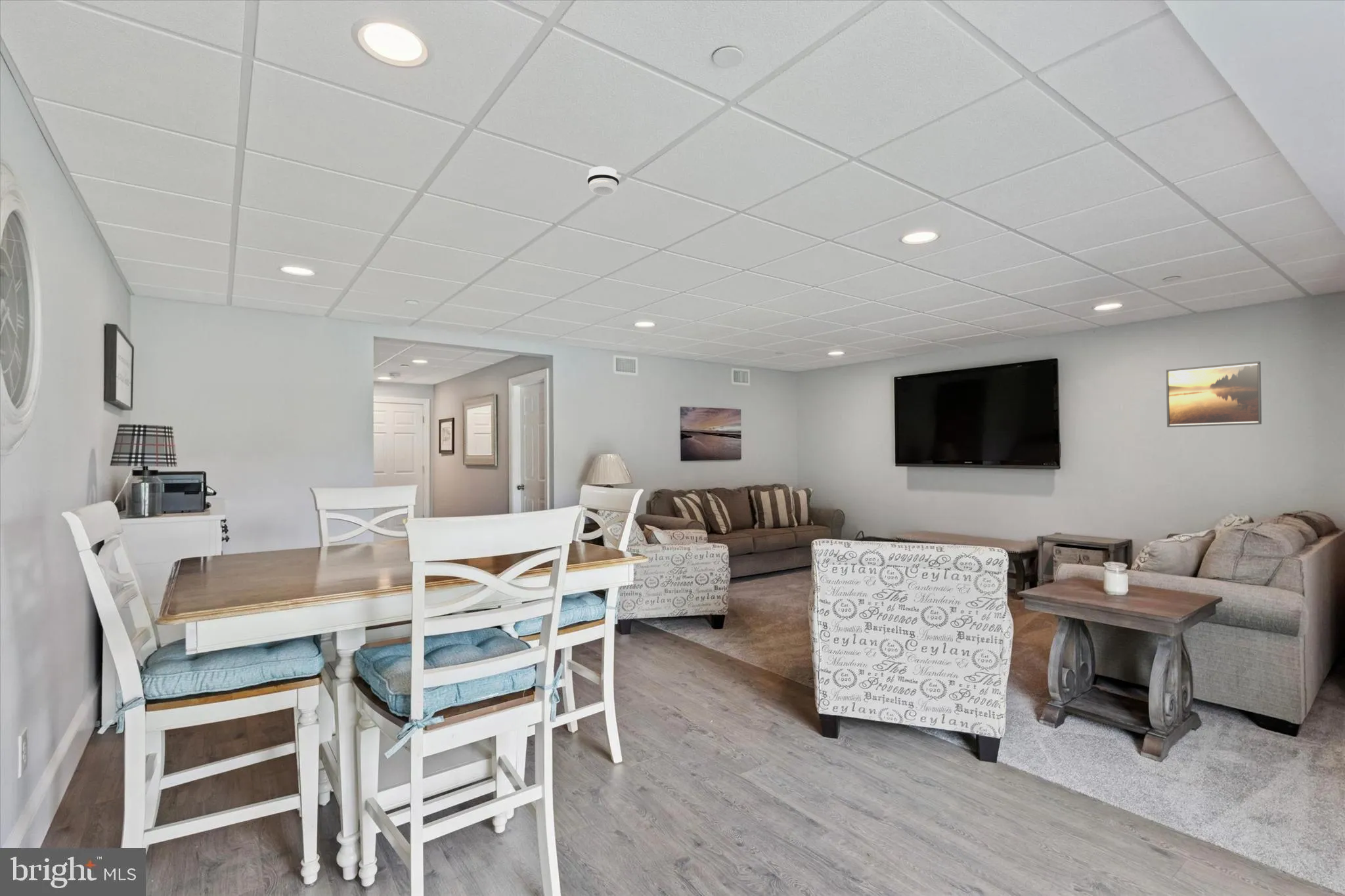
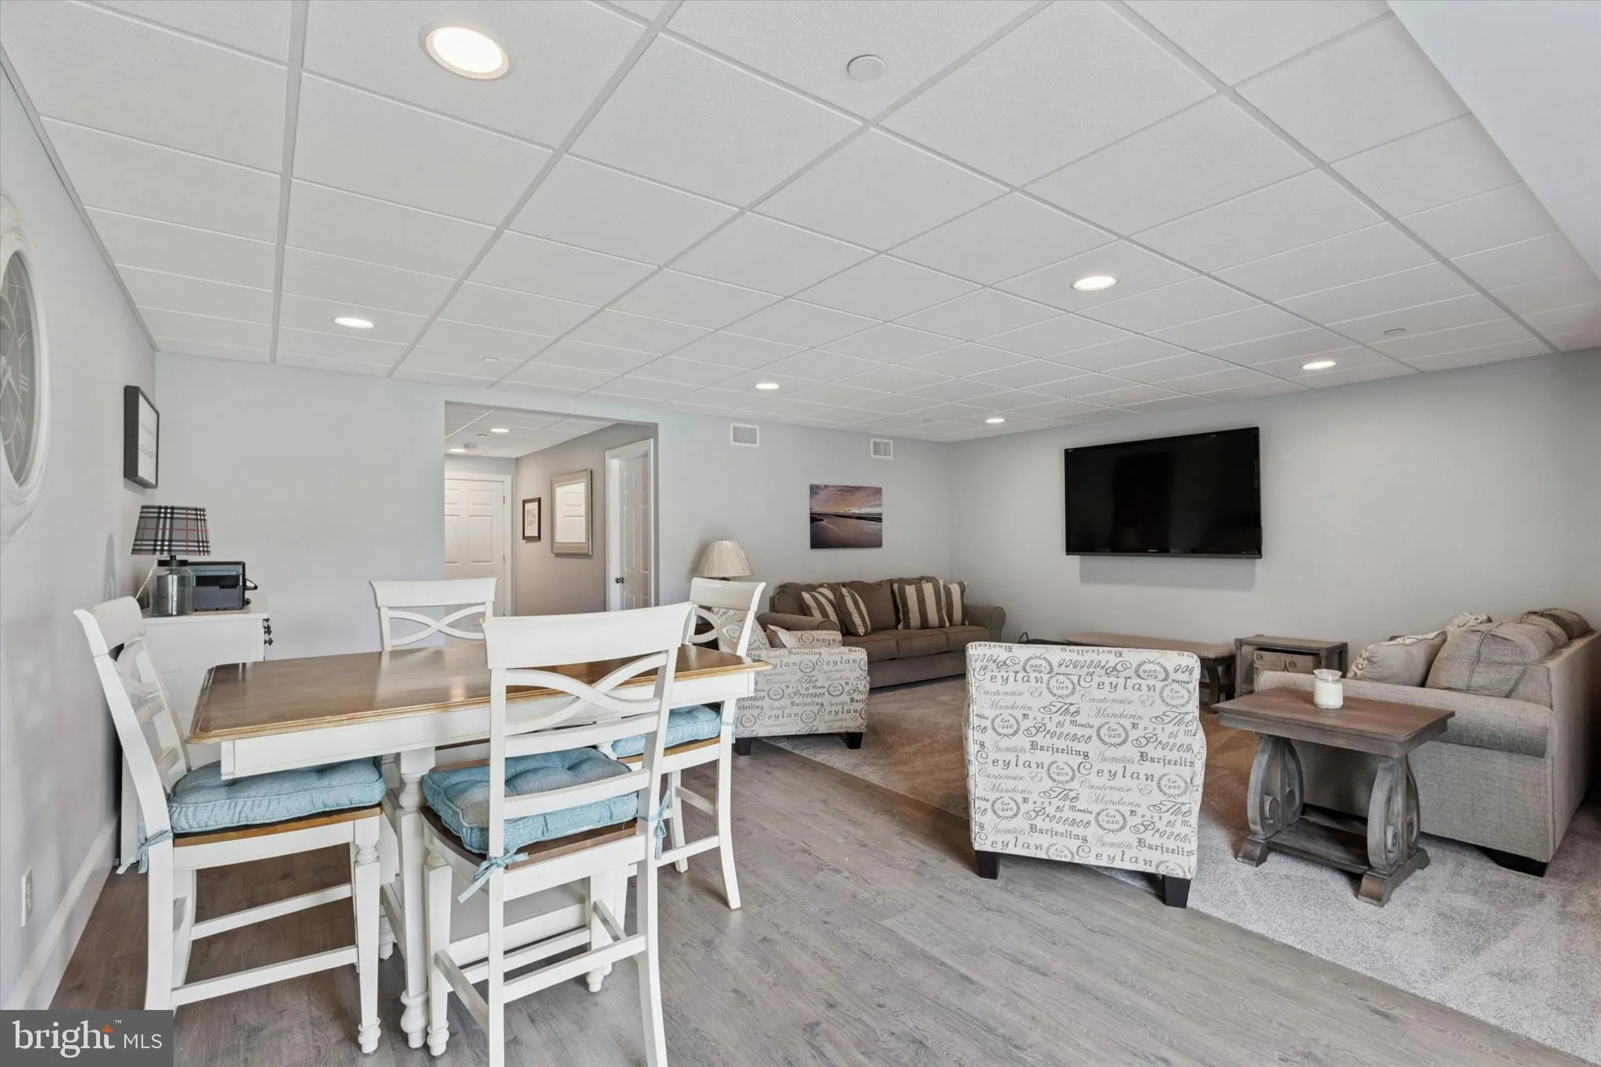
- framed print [1166,360,1262,428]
- smoke detector [586,166,620,196]
